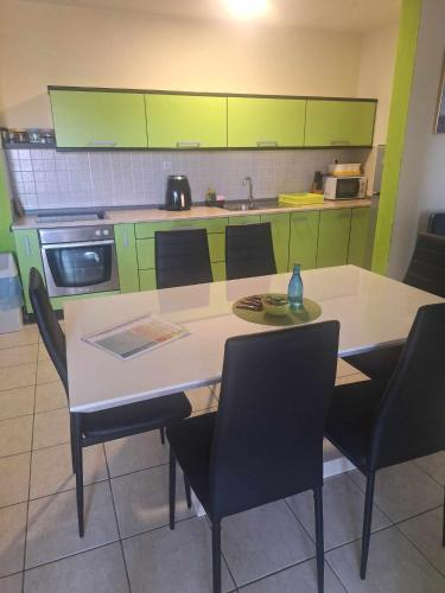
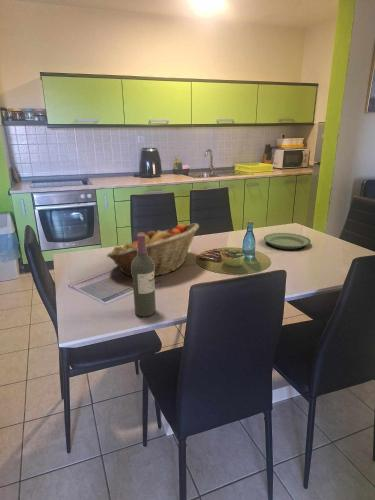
+ plate [263,232,312,250]
+ wine bottle [132,234,157,318]
+ fruit basket [106,223,200,279]
